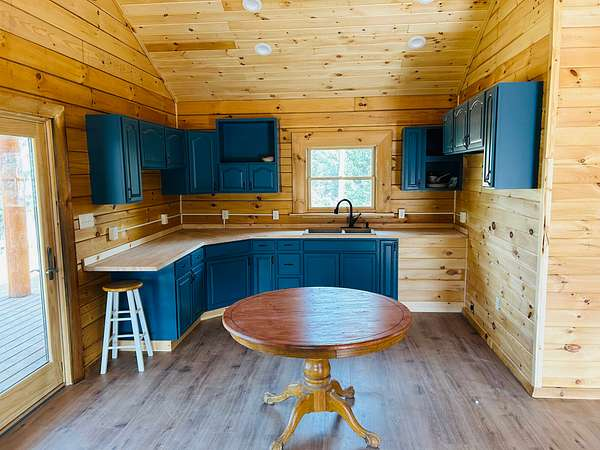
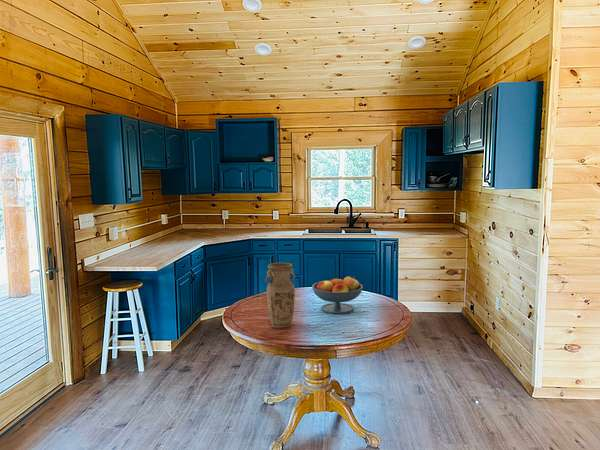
+ fruit bowl [311,276,364,315]
+ vase [265,262,296,329]
